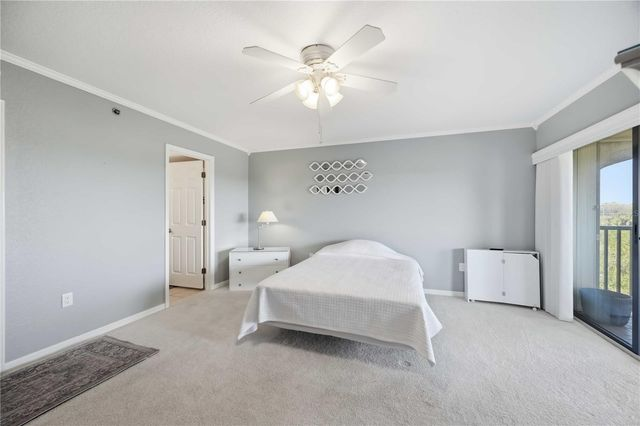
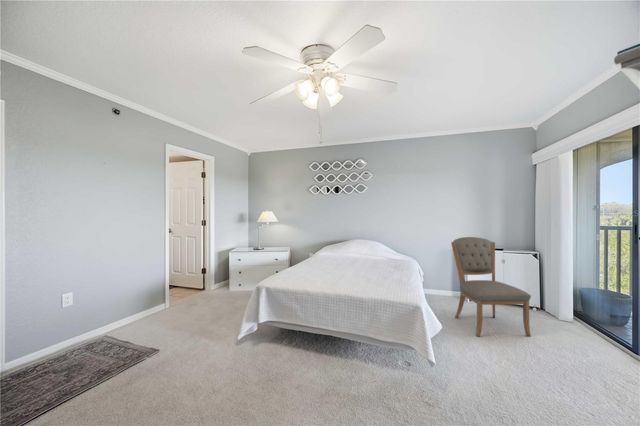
+ chair [450,236,532,338]
